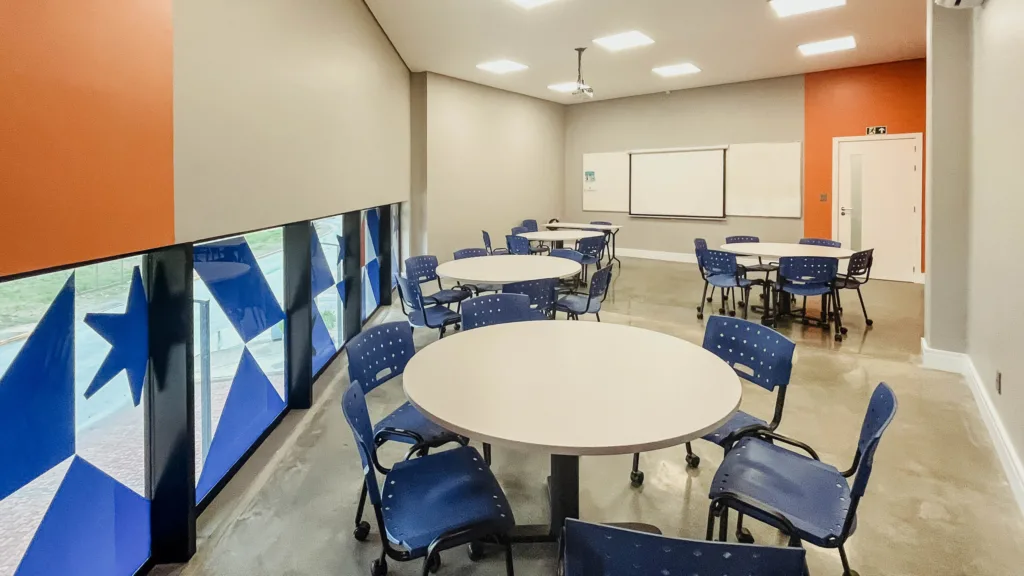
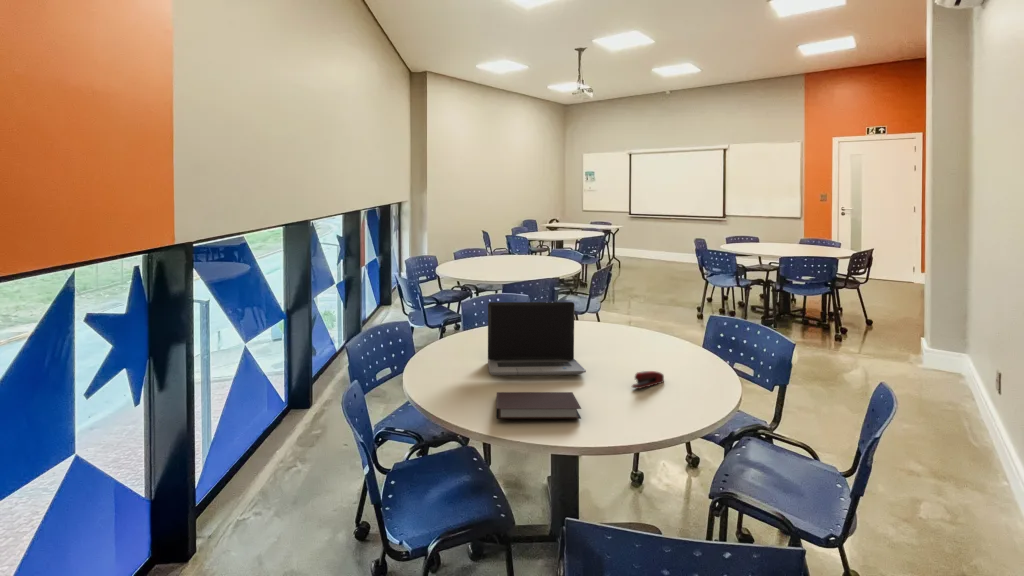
+ stapler [631,370,665,390]
+ laptop computer [487,301,587,376]
+ notebook [495,391,582,420]
